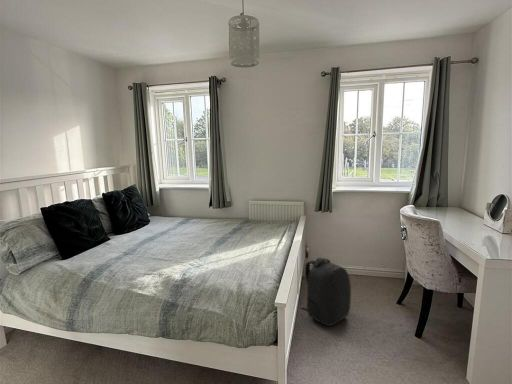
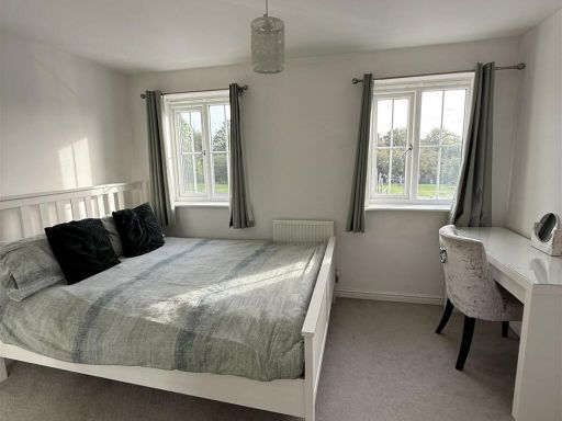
- backpack [301,257,352,327]
